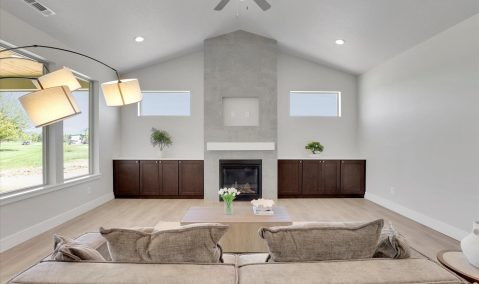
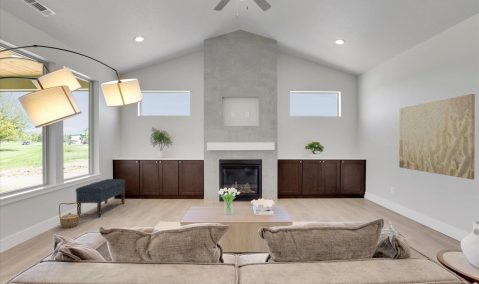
+ bench [74,178,127,218]
+ basket [58,201,80,229]
+ wall art [398,93,476,180]
